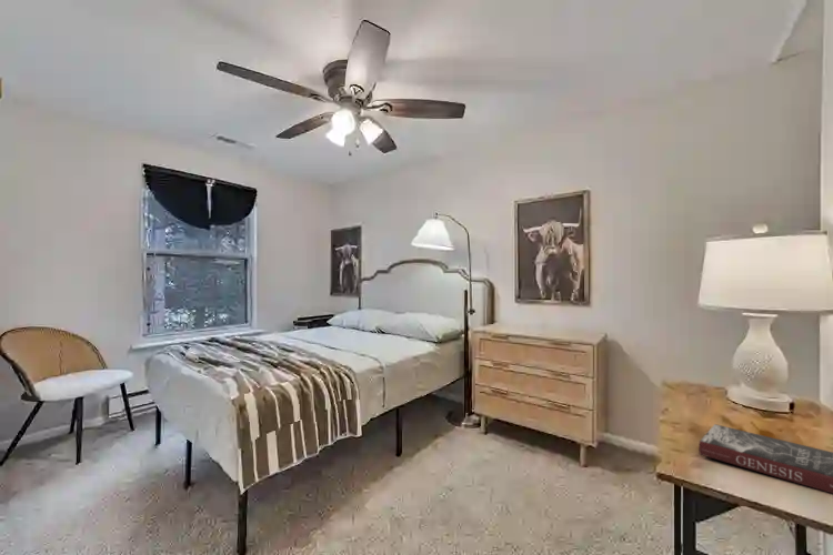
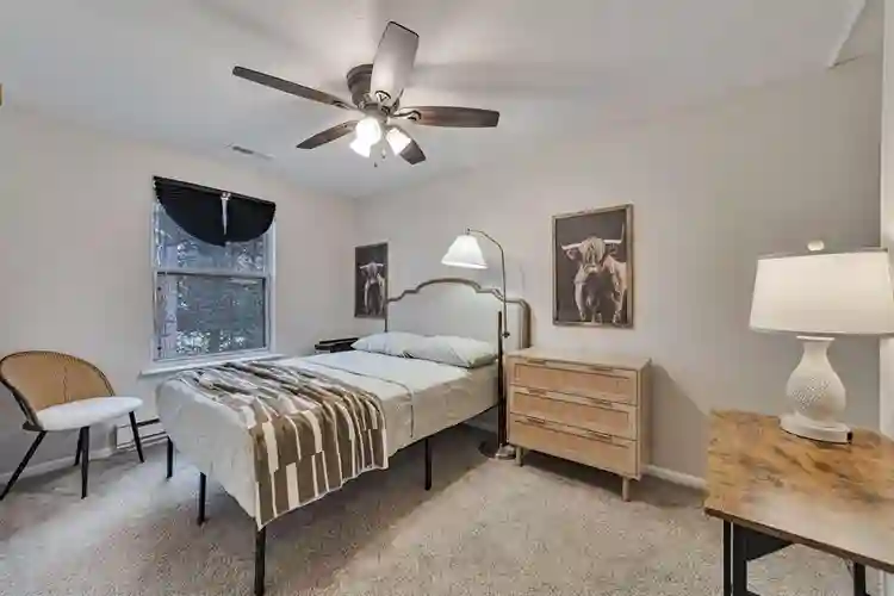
- book [697,423,833,495]
